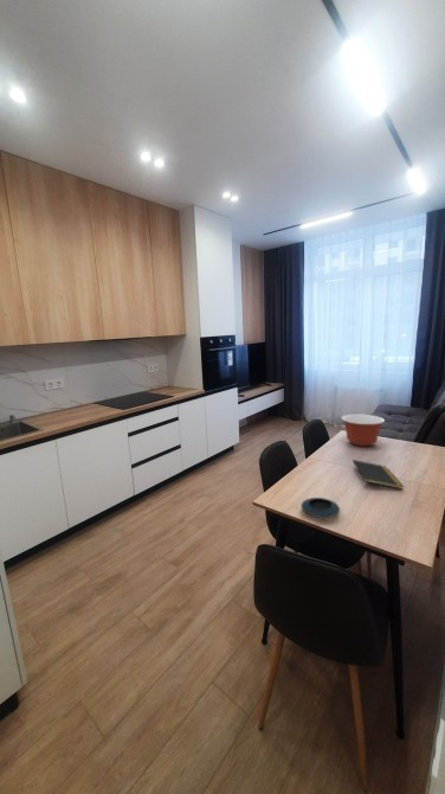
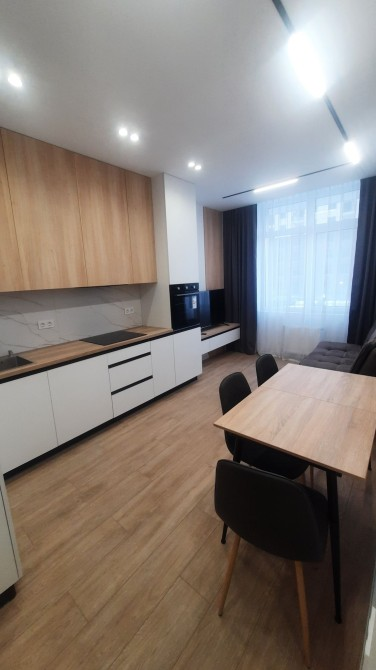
- saucer [301,497,341,519]
- notepad [352,459,404,489]
- mixing bowl [340,414,386,448]
